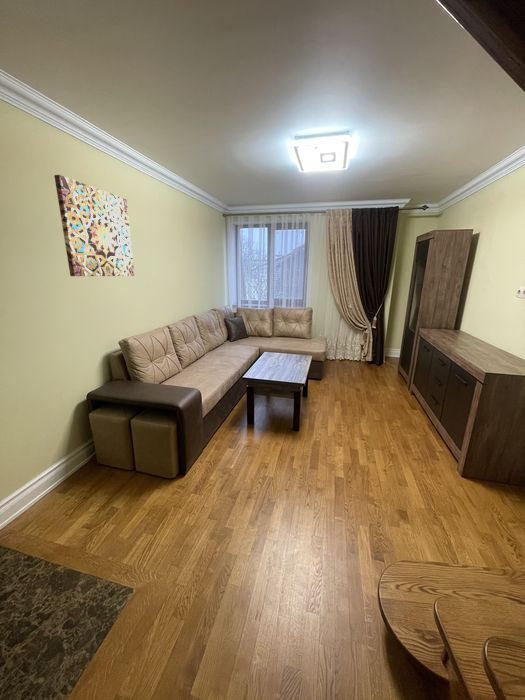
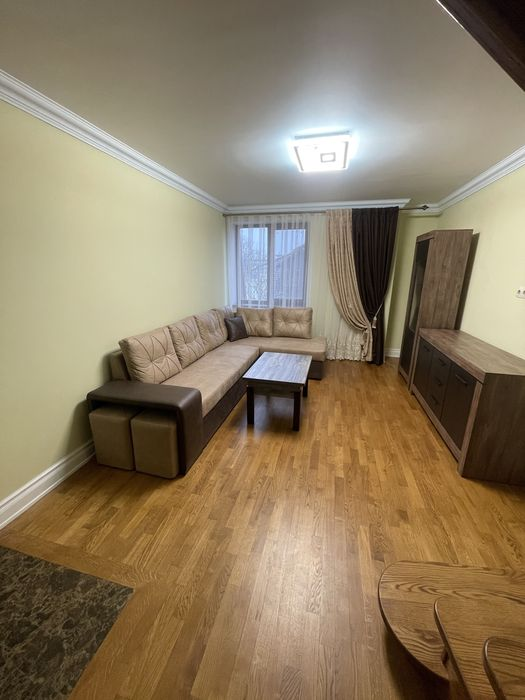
- wall art [53,174,135,277]
